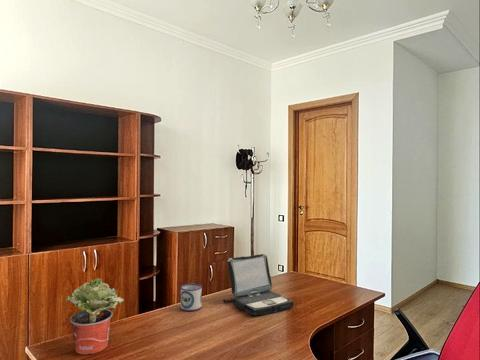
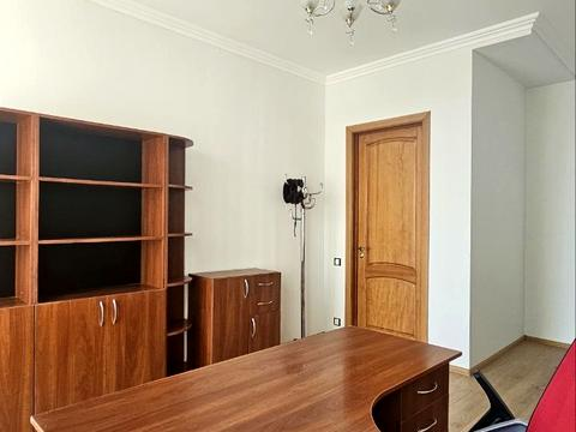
- laptop [223,253,295,317]
- mug [180,283,203,312]
- potted plant [65,277,125,355]
